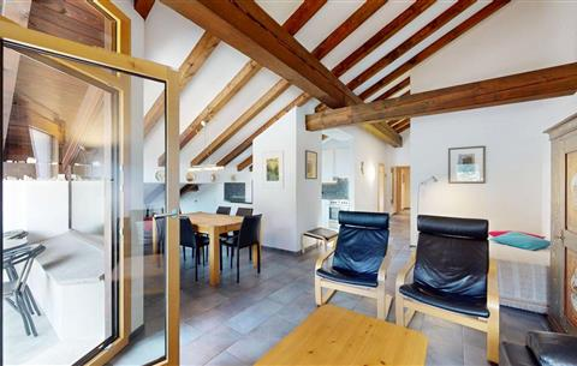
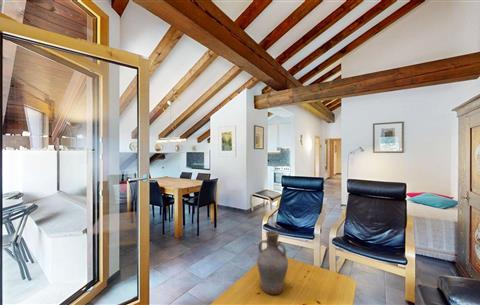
+ vase [256,229,289,296]
